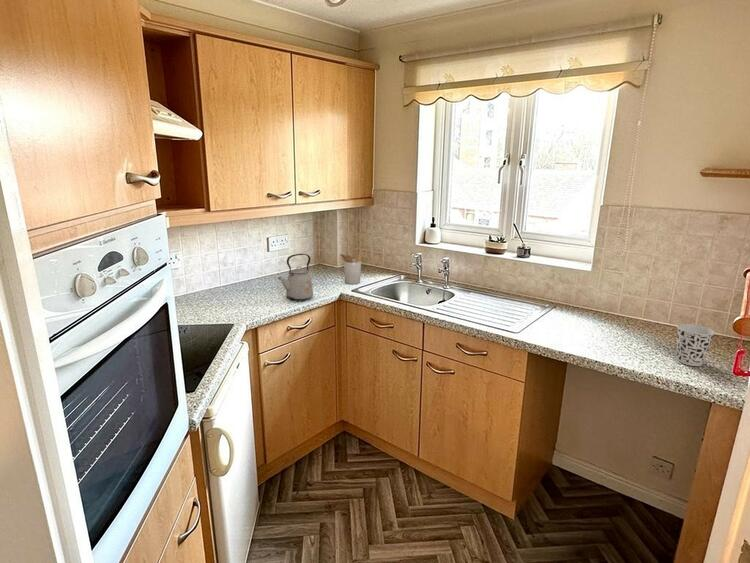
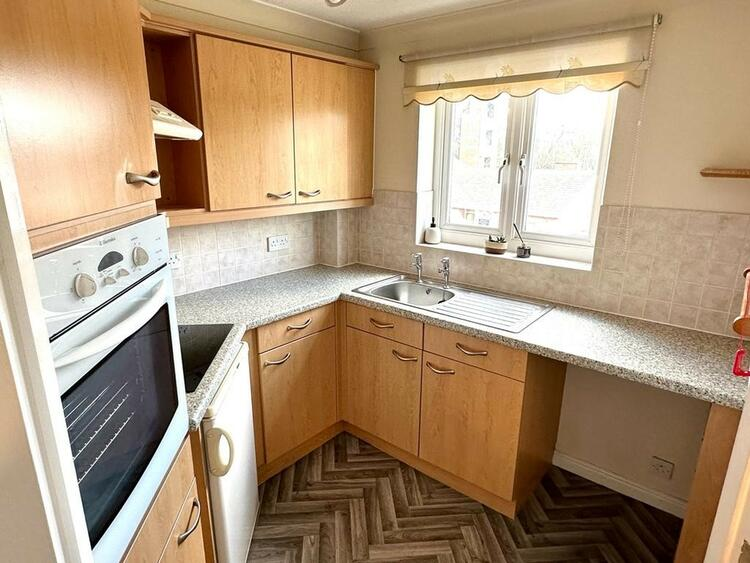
- cup [676,323,716,367]
- kettle [277,253,314,302]
- utensil holder [339,250,364,285]
